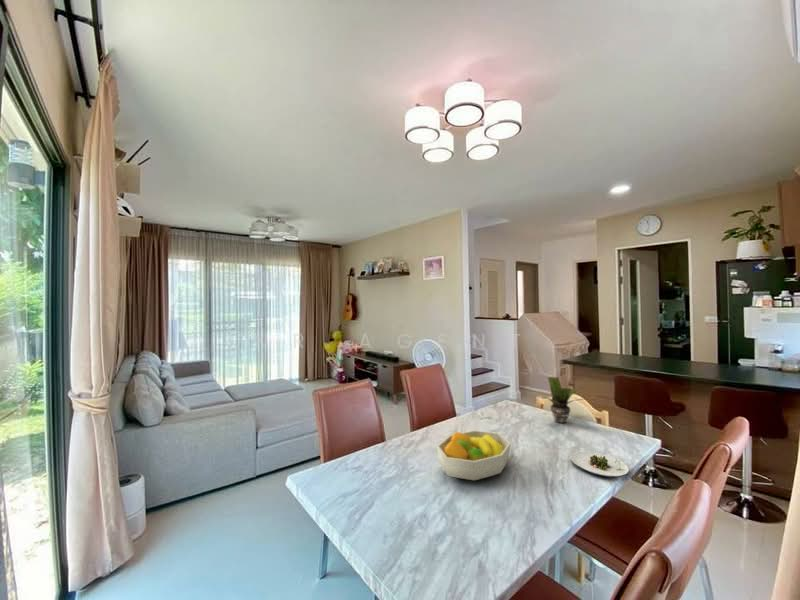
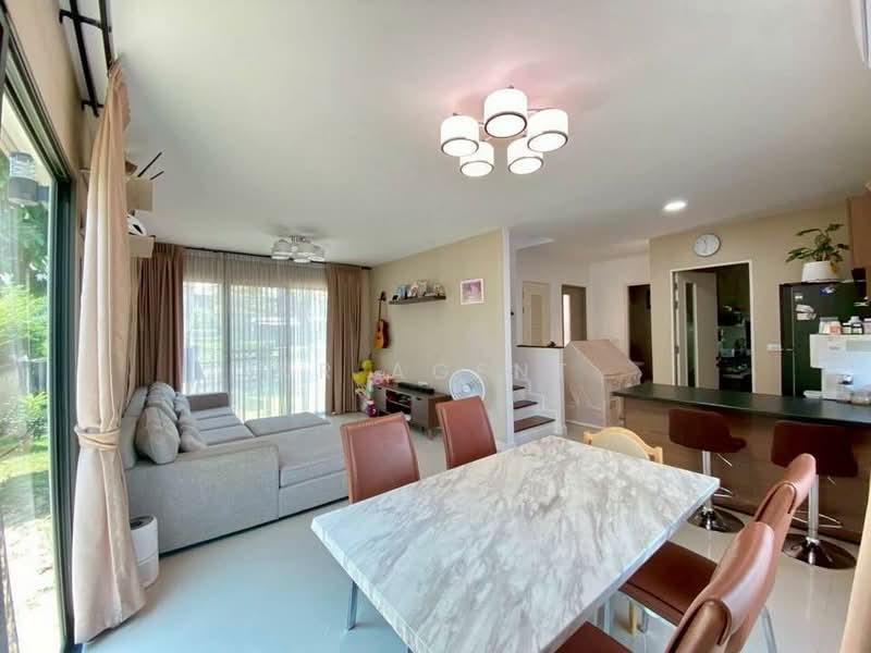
- potted plant [543,376,590,424]
- salad plate [570,450,630,479]
- fruit bowl [436,429,512,482]
